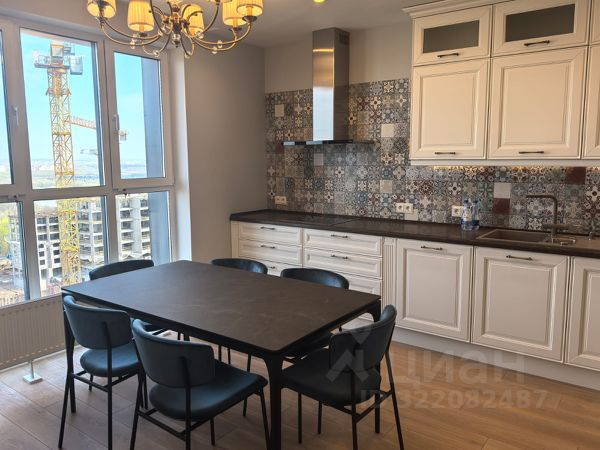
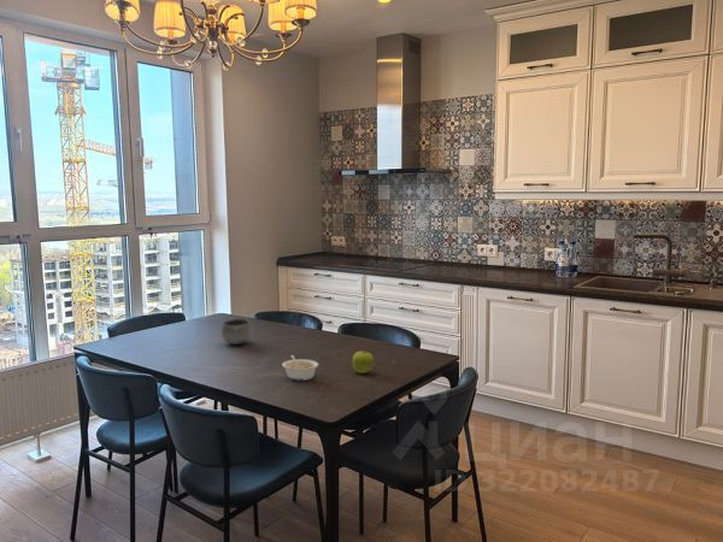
+ legume [281,354,319,382]
+ bowl [219,318,253,346]
+ fruit [351,350,375,375]
